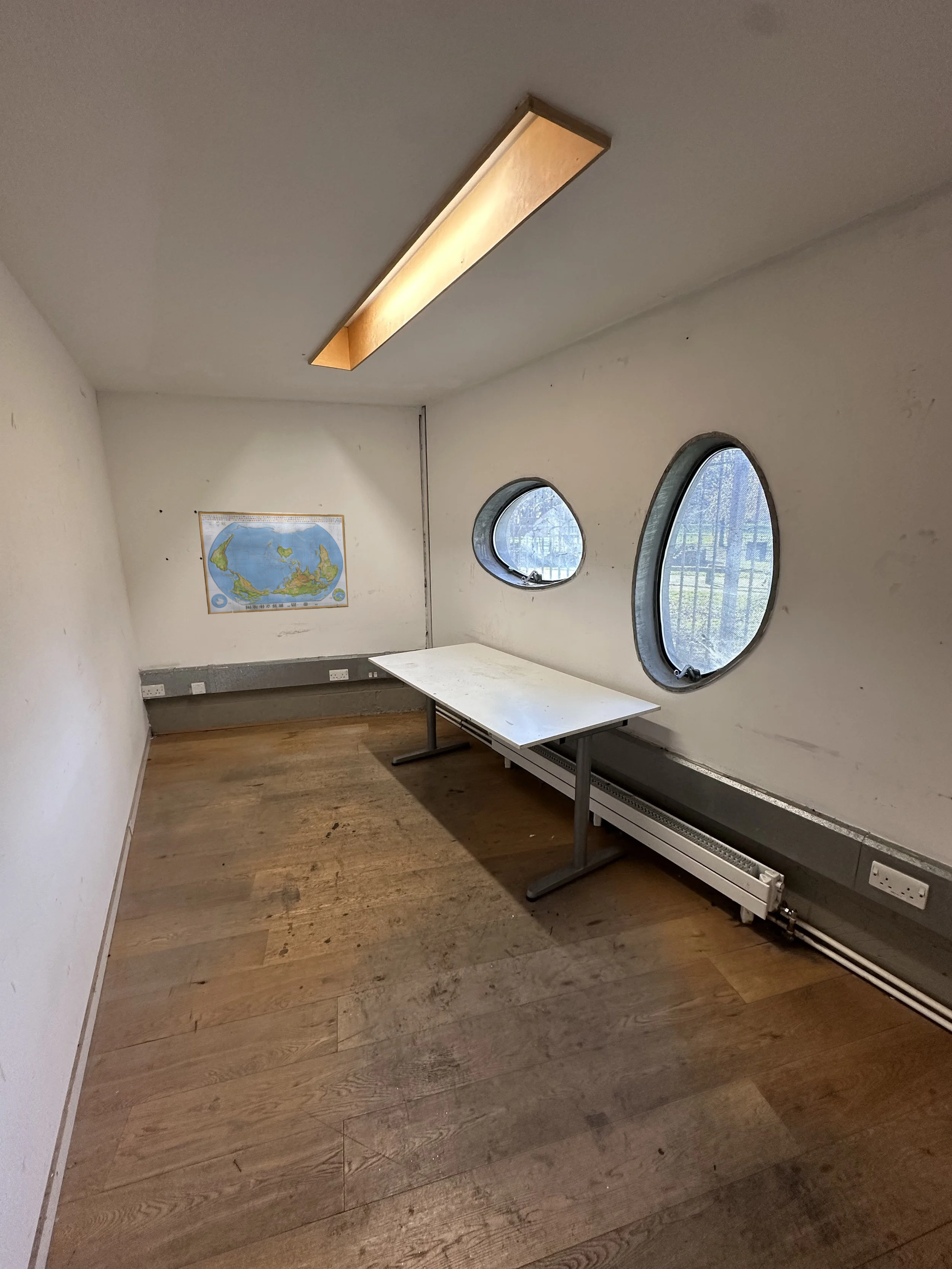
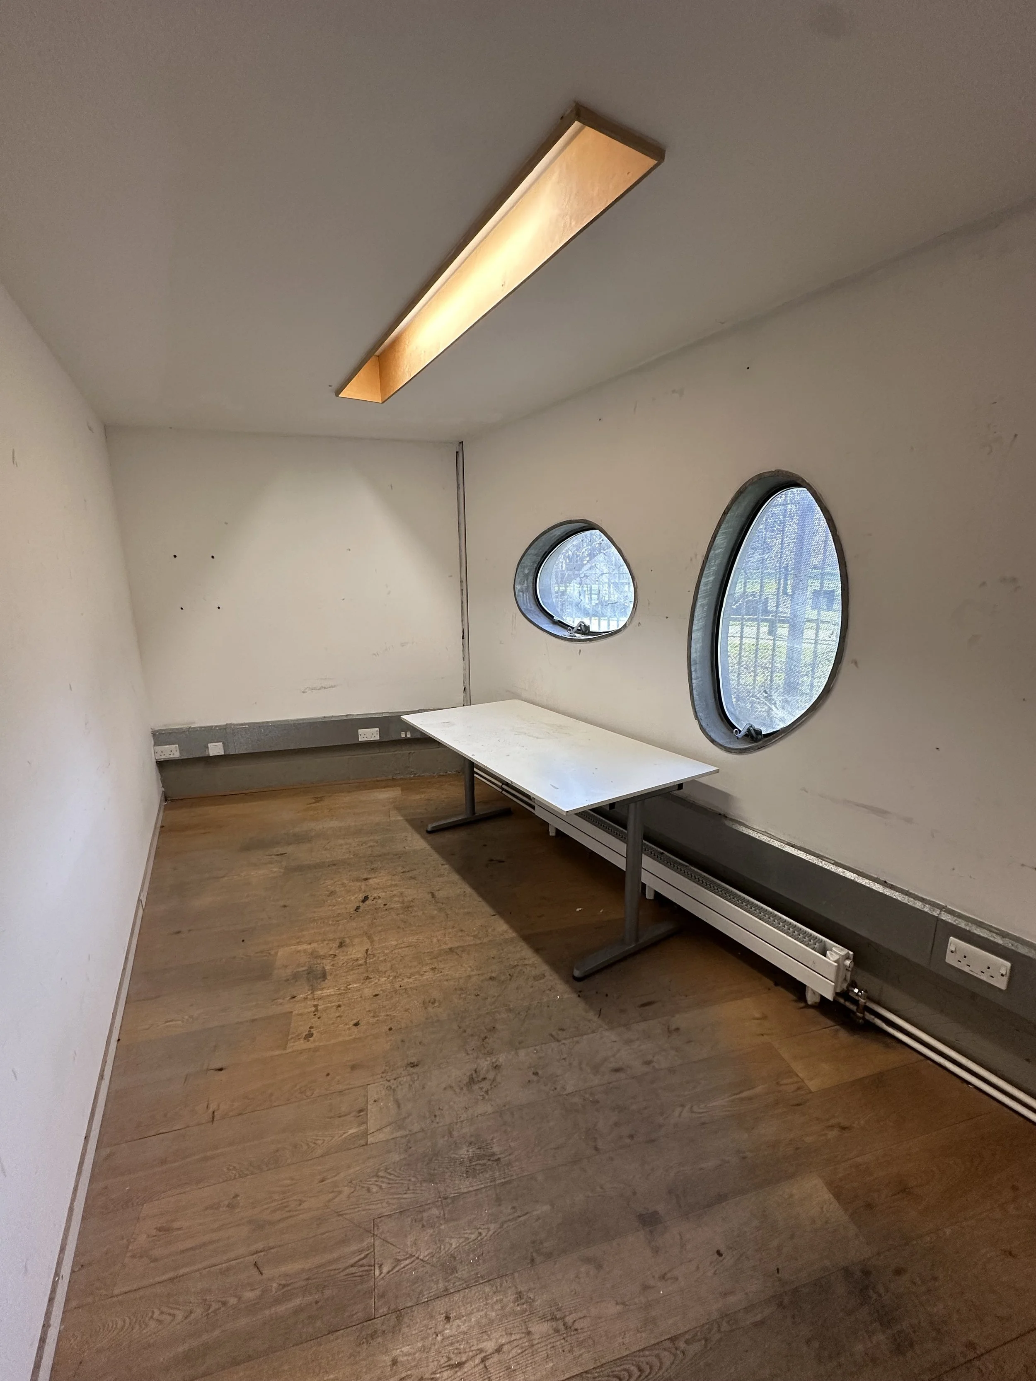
- world map [198,511,349,615]
